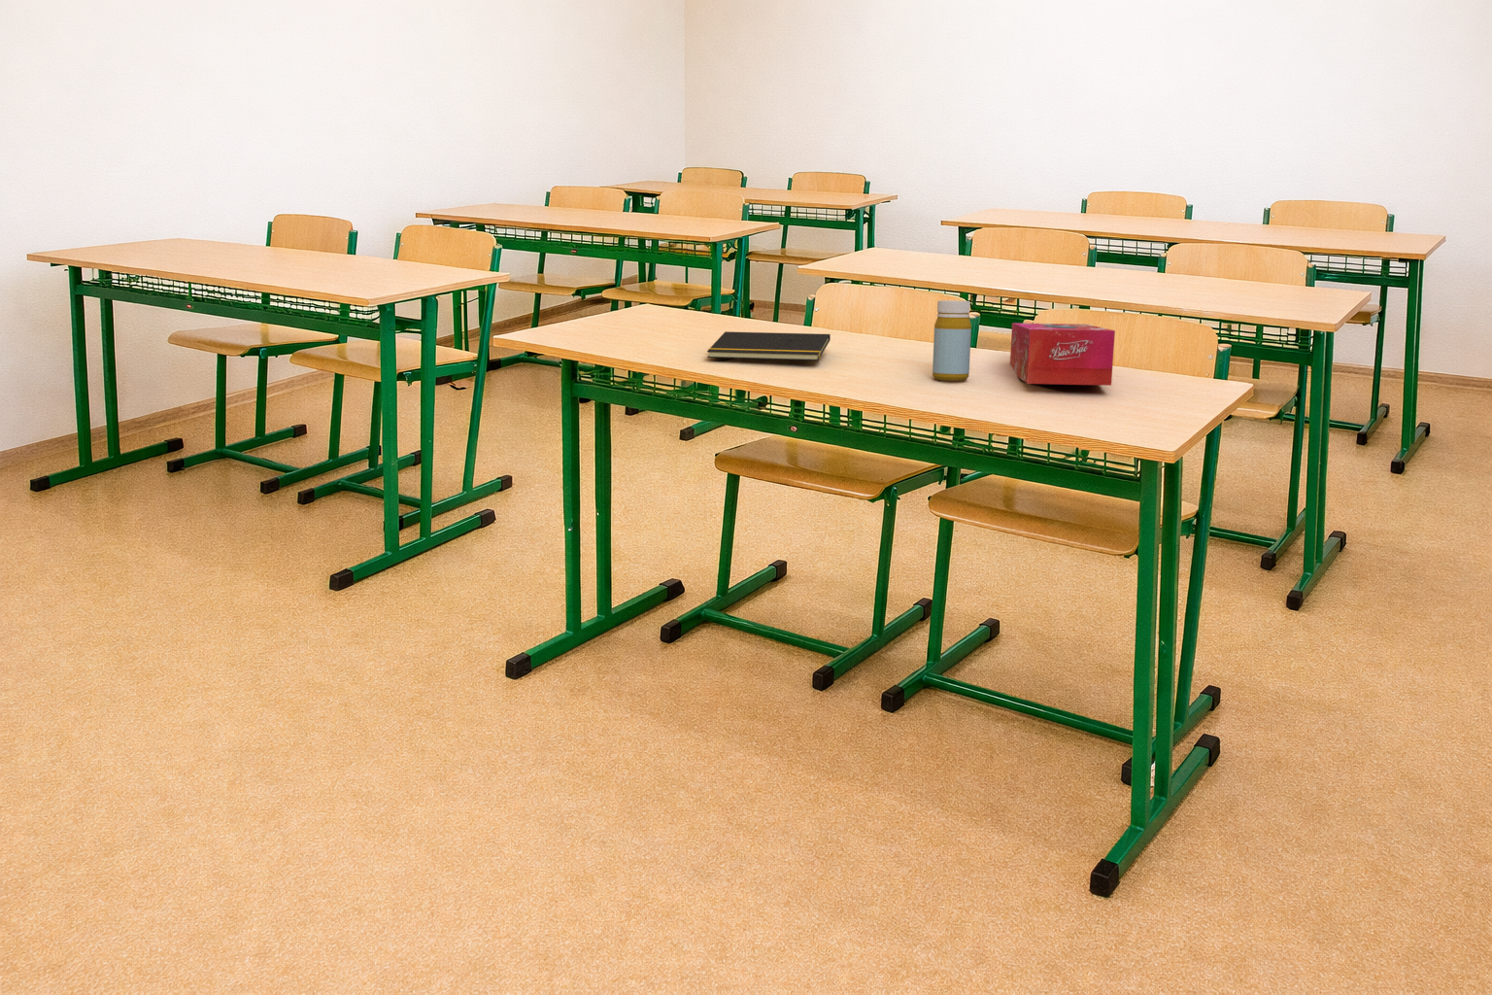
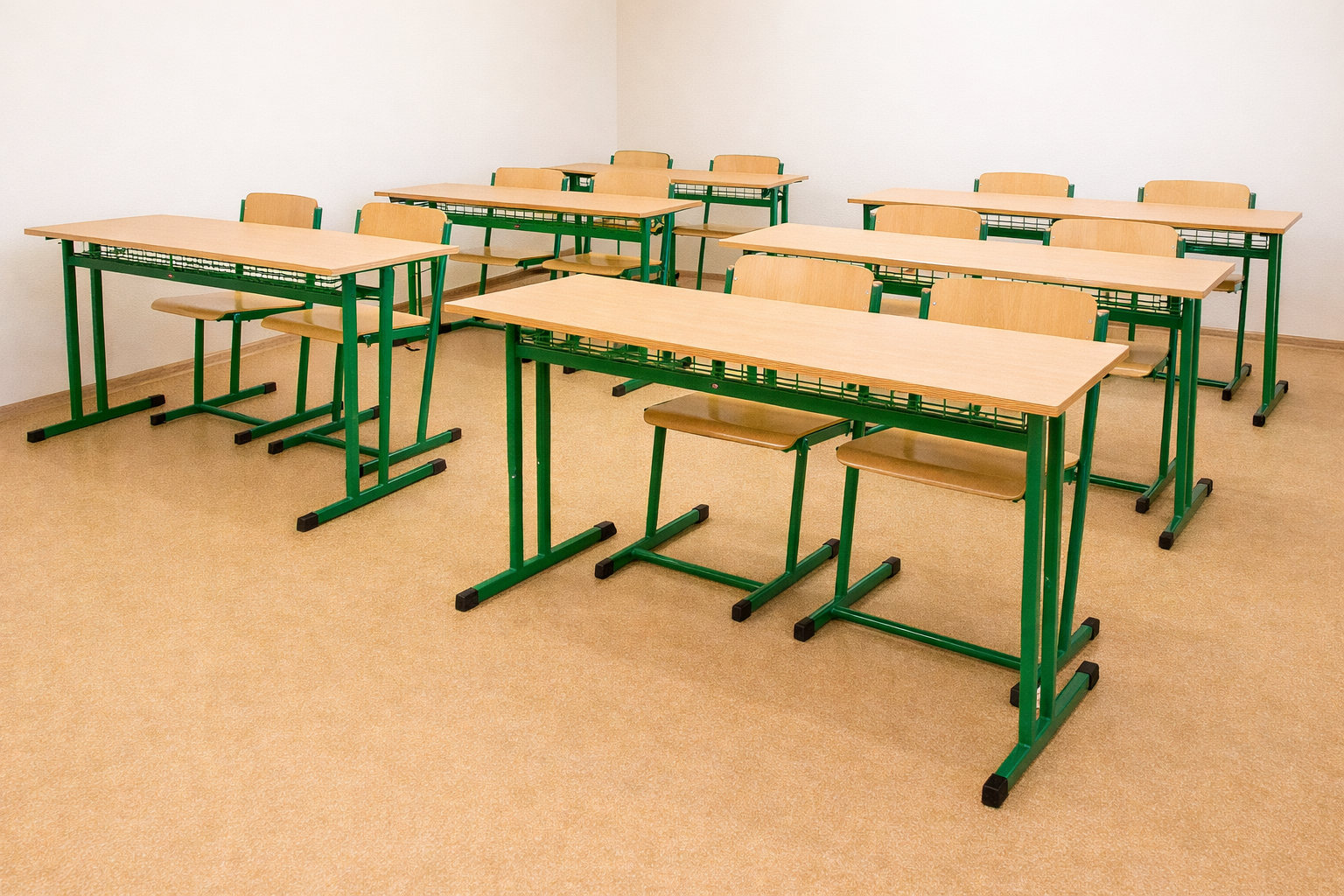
- notepad [706,330,831,361]
- tissue box [1009,322,1116,386]
- bottle [931,299,972,382]
